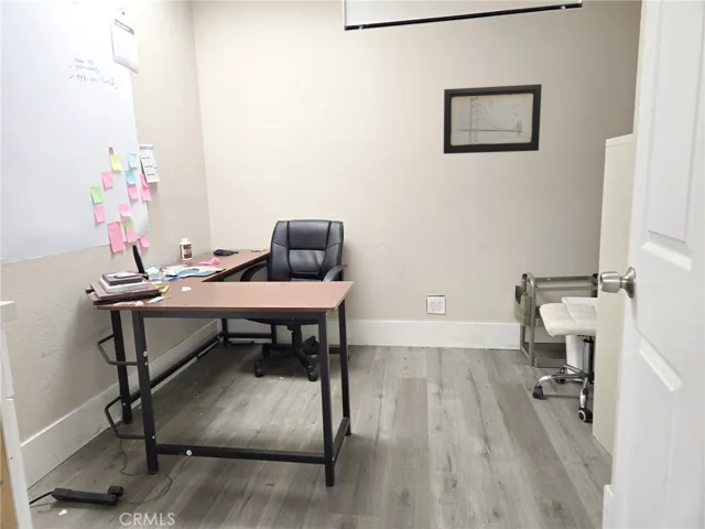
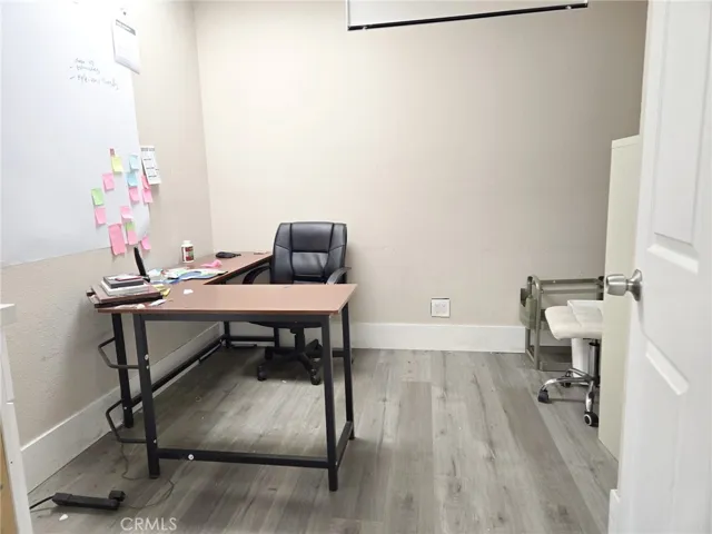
- wall art [443,83,543,155]
